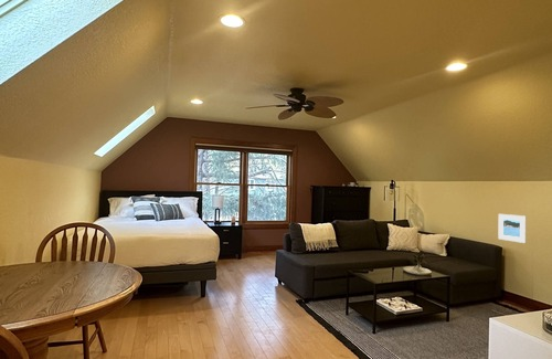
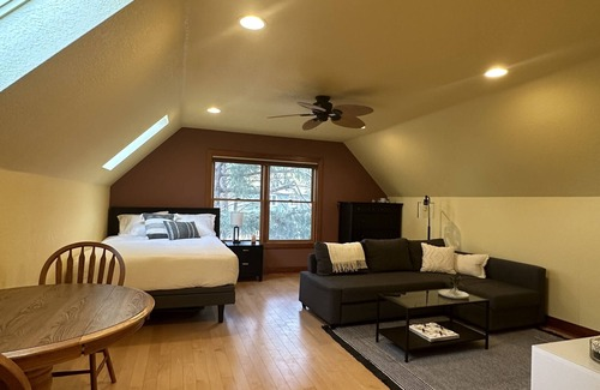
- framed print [497,213,528,244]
